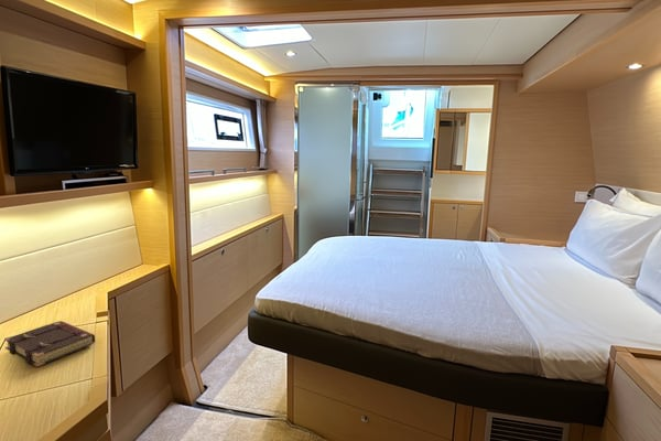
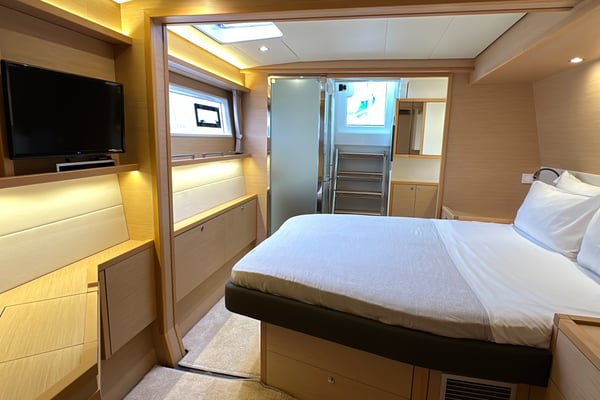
- book [3,320,96,367]
